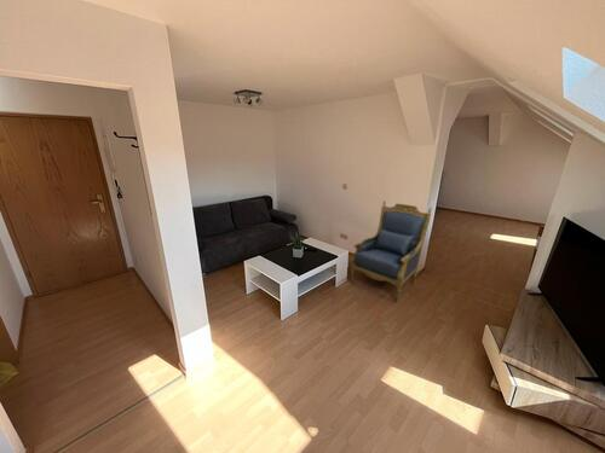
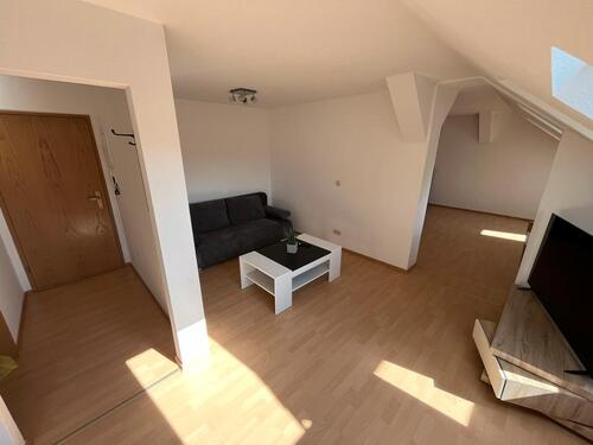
- armchair [350,199,432,303]
